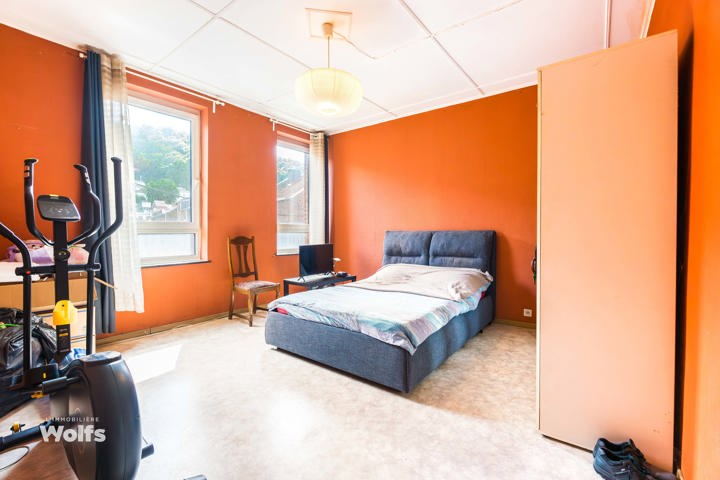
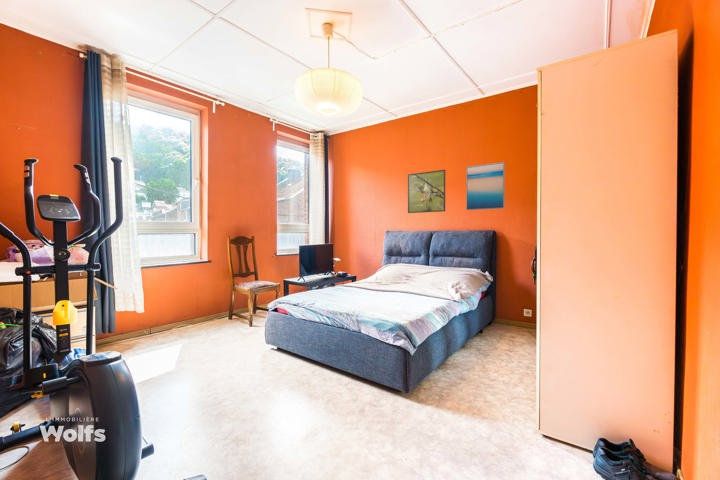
+ wall art [465,161,506,211]
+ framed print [407,169,446,214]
